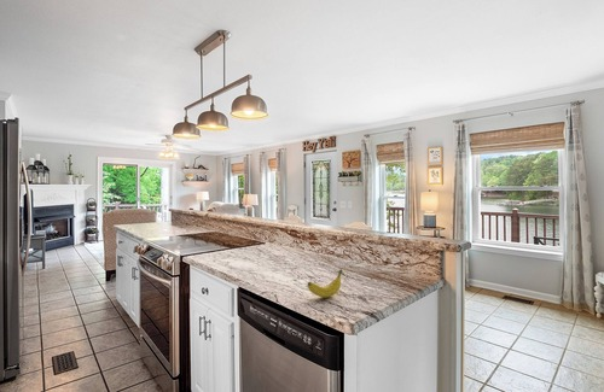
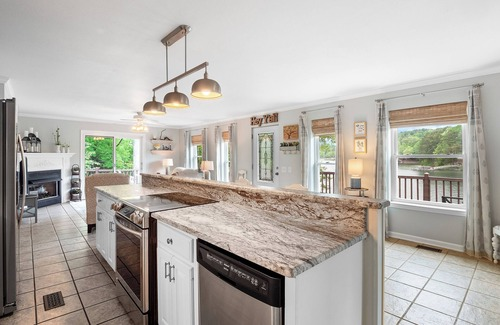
- banana [307,268,343,299]
